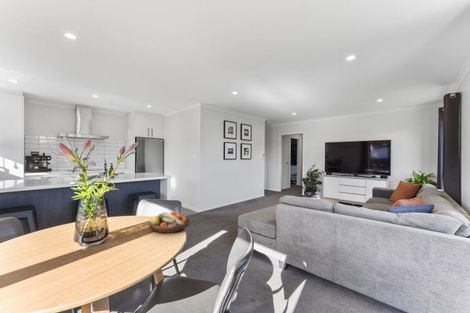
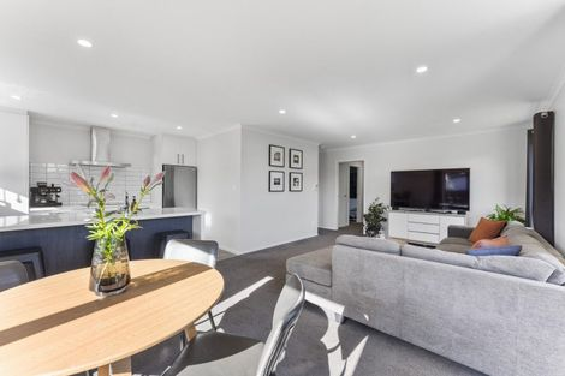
- fruit bowl [148,210,191,234]
